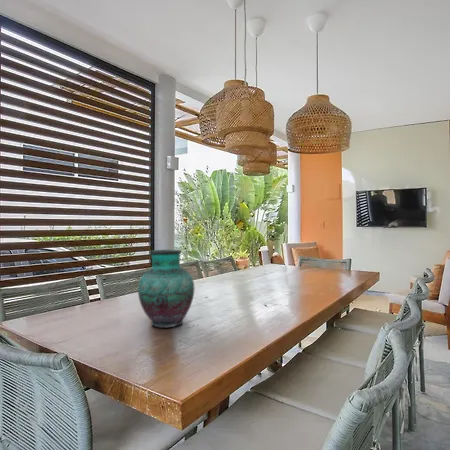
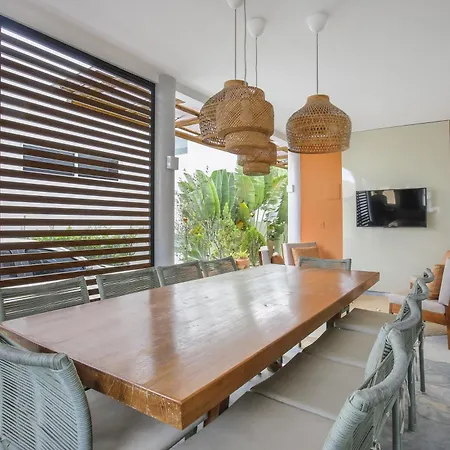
- vase [137,249,196,329]
